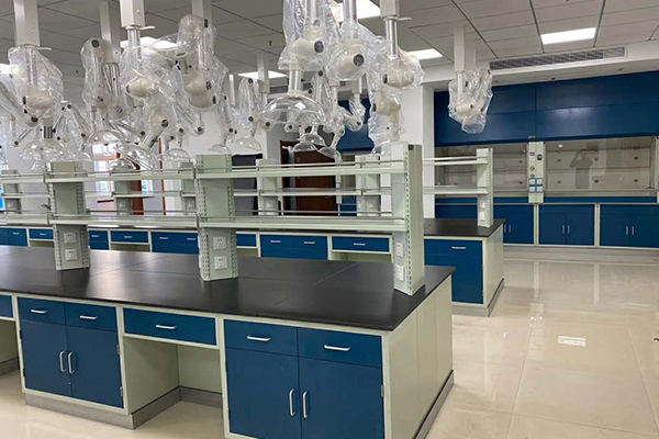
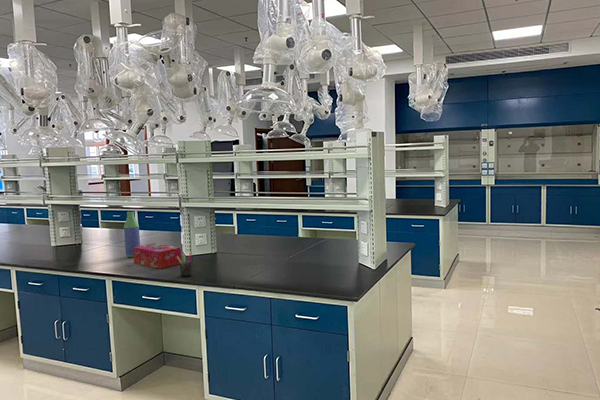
+ tissue box [133,242,182,270]
+ pen holder [177,252,194,278]
+ bottle [123,211,141,258]
